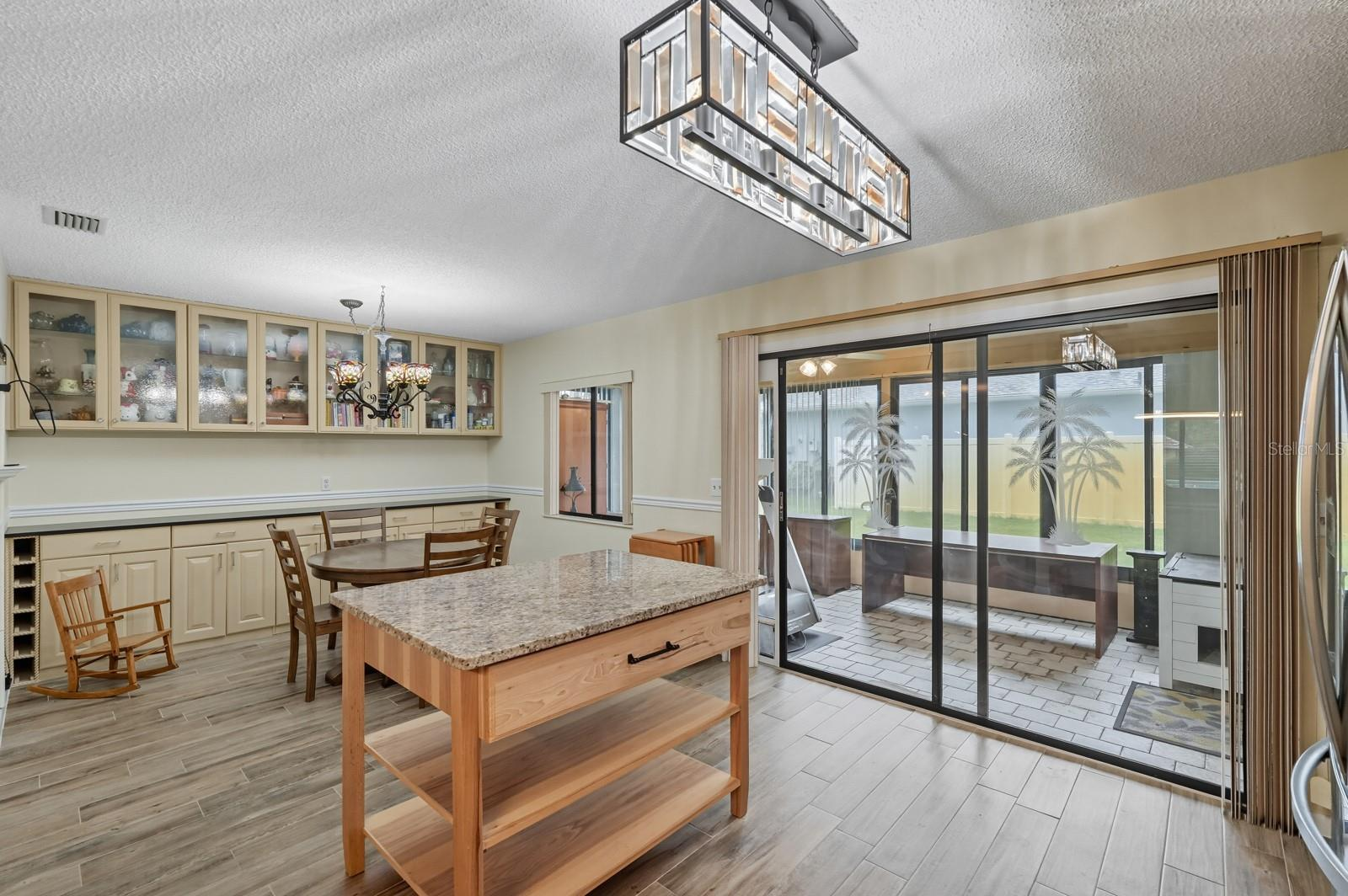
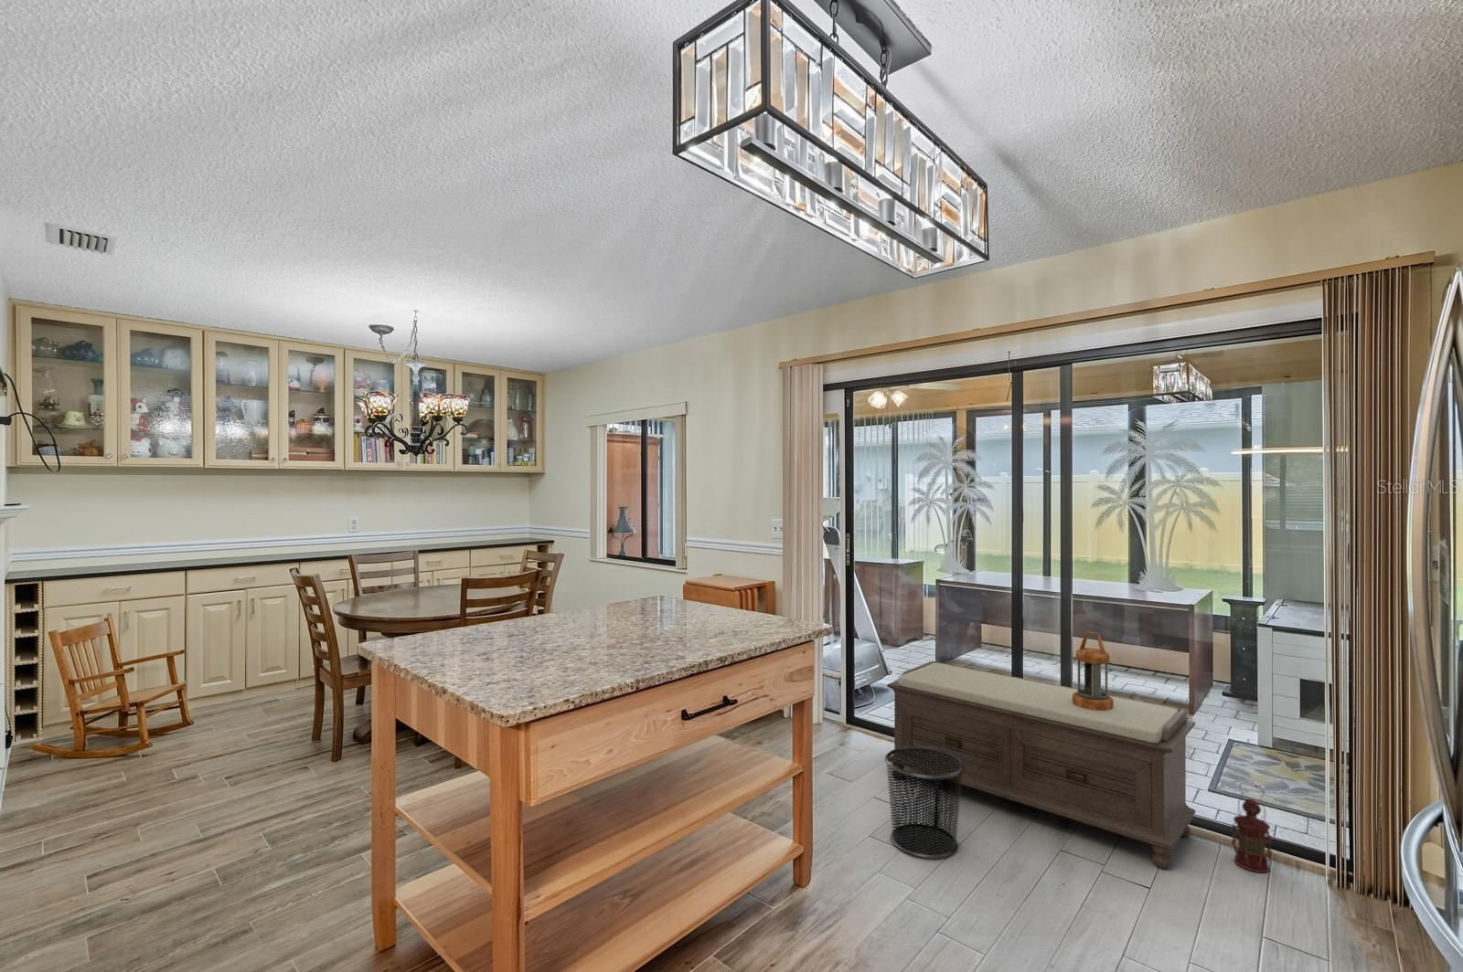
+ lantern [1072,631,1114,711]
+ lantern [1231,782,1273,873]
+ bench [886,661,1197,870]
+ waste bin [885,746,965,859]
